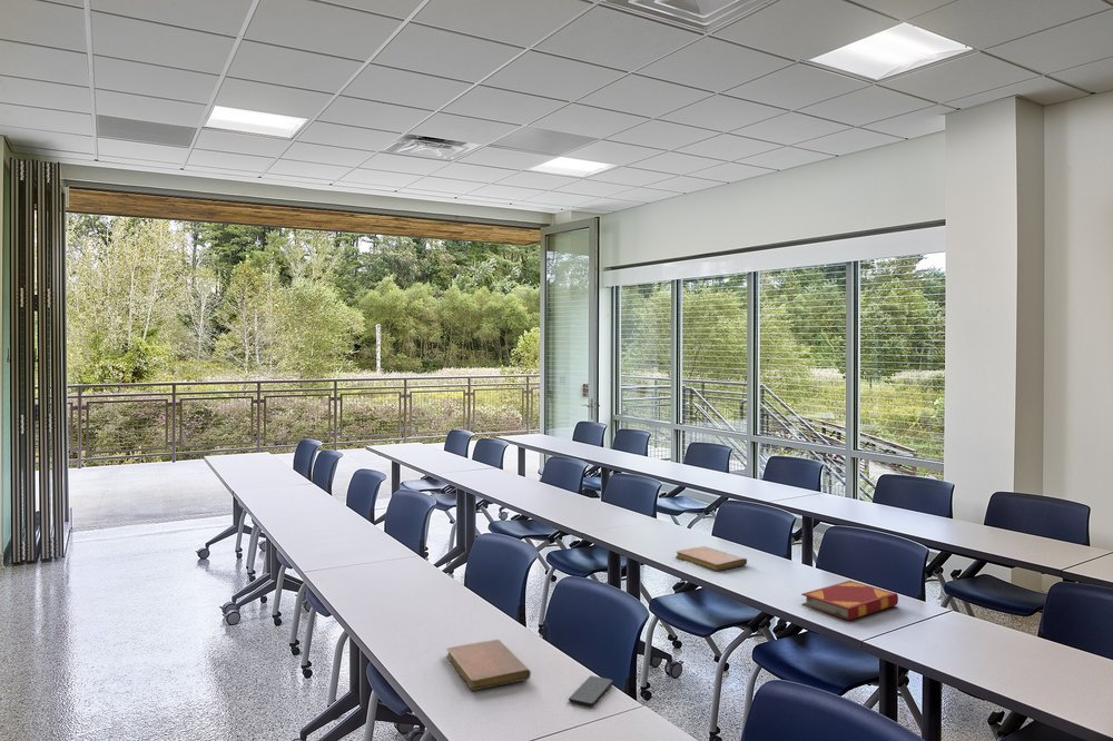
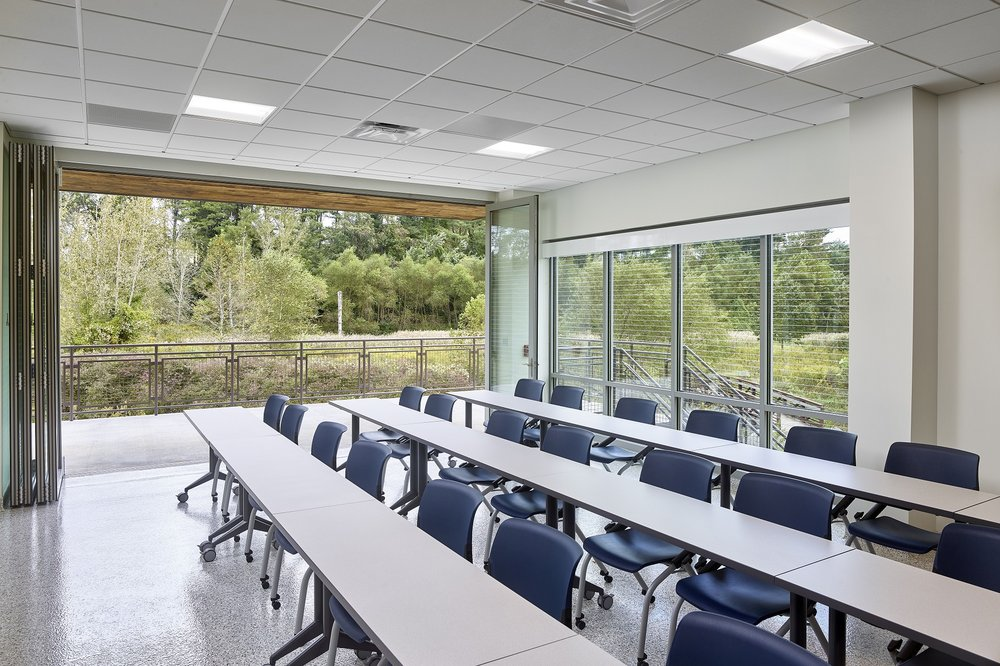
- smartphone [568,674,614,708]
- notebook [445,639,532,691]
- notebook [676,545,748,572]
- hardback book [800,580,899,622]
